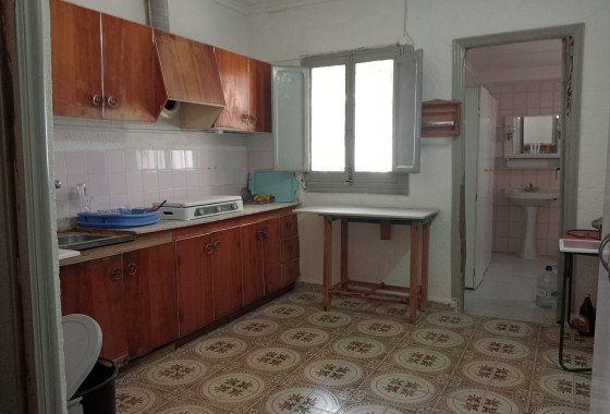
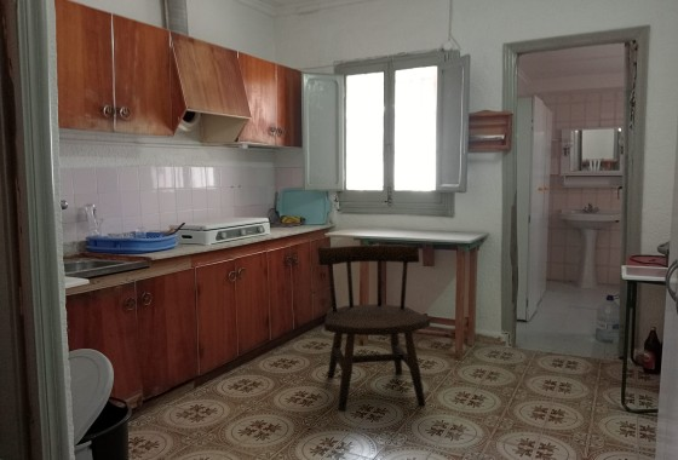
+ dining chair [317,245,431,412]
